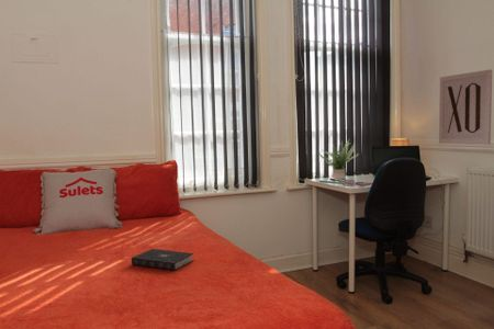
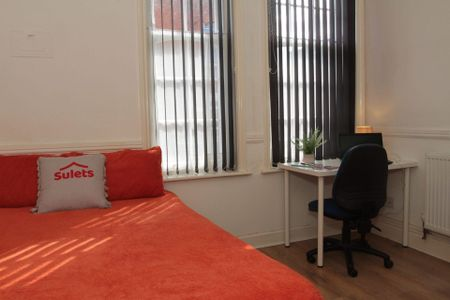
- book [131,248,194,271]
- wall art [438,68,493,145]
